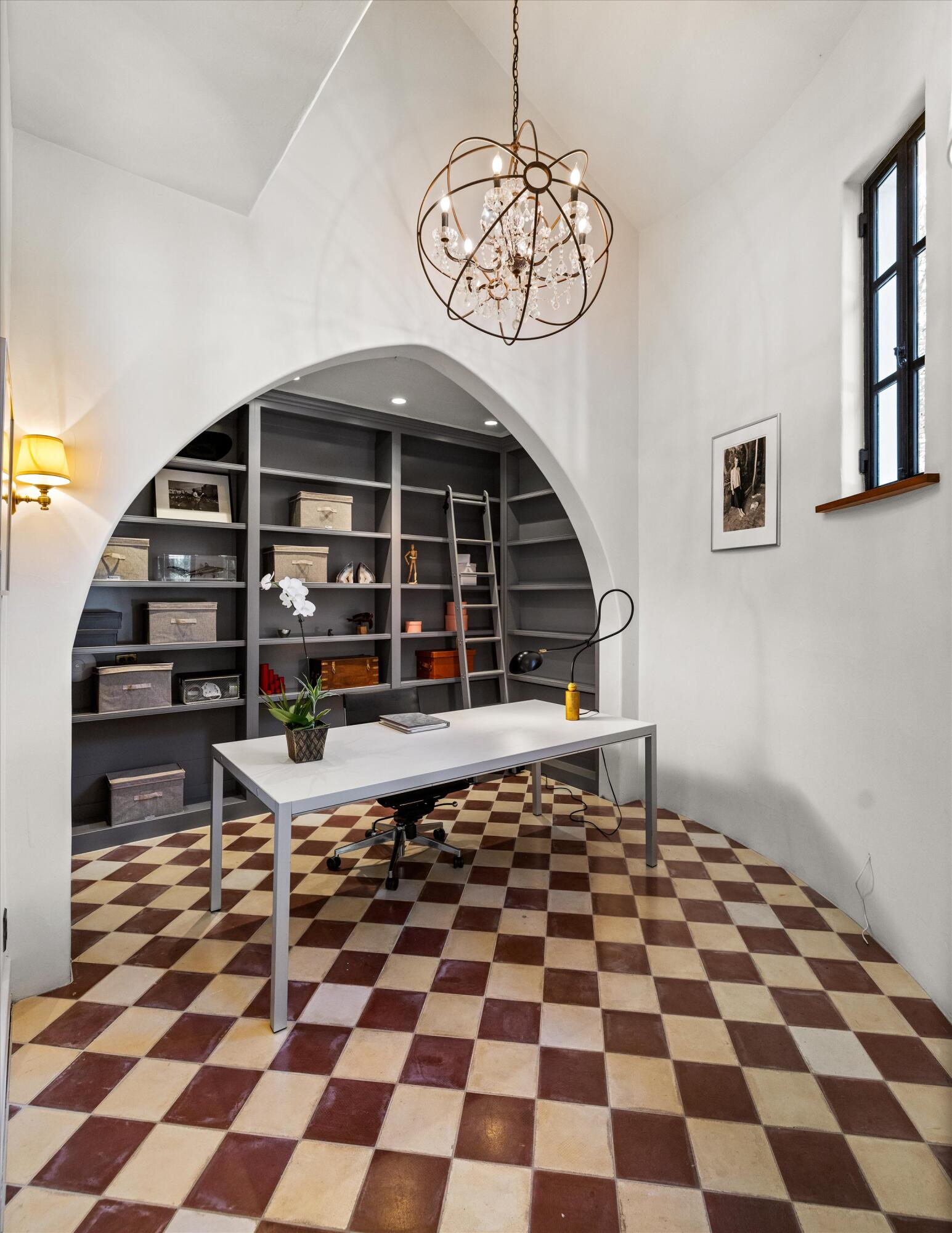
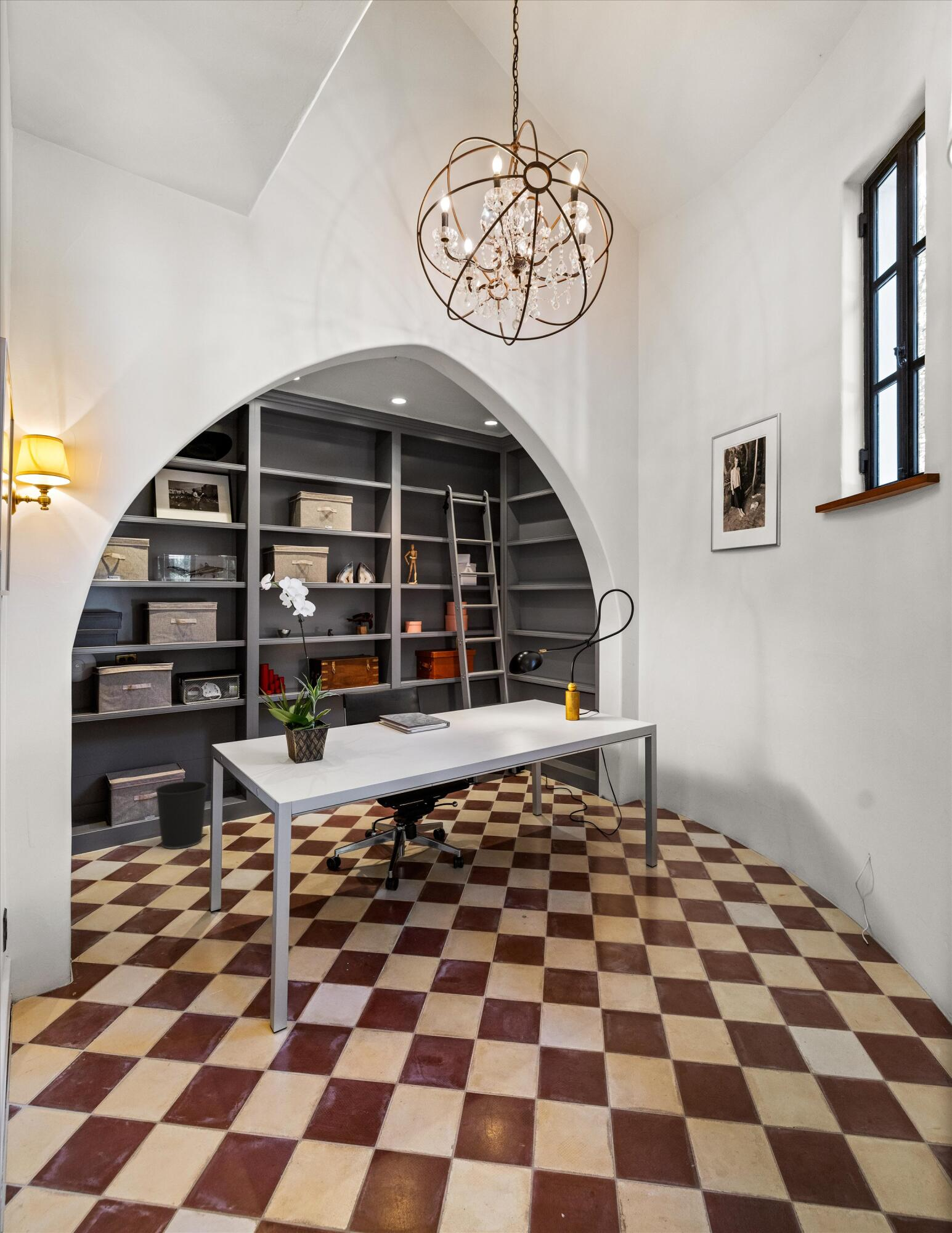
+ wastebasket [155,780,208,850]
